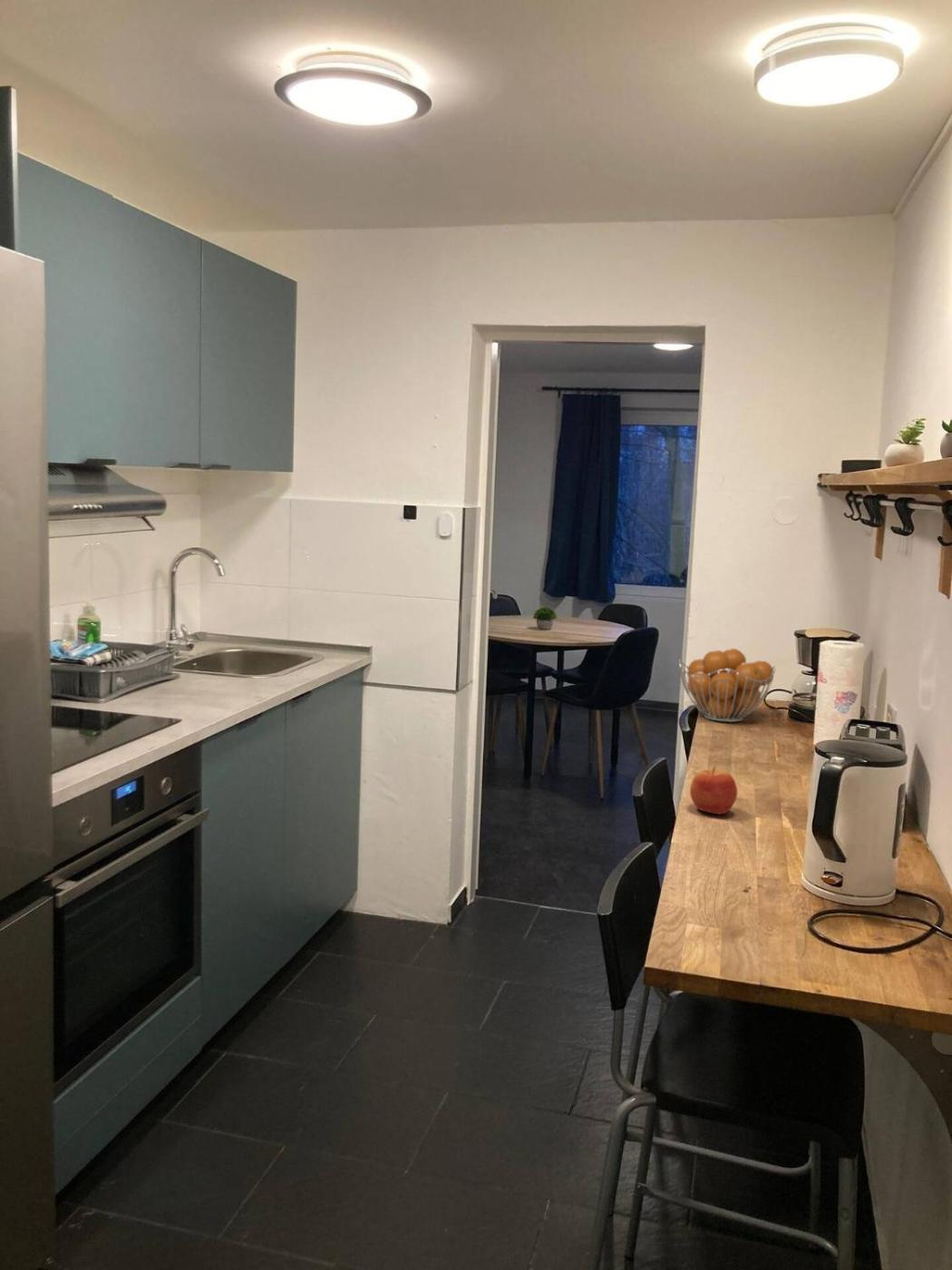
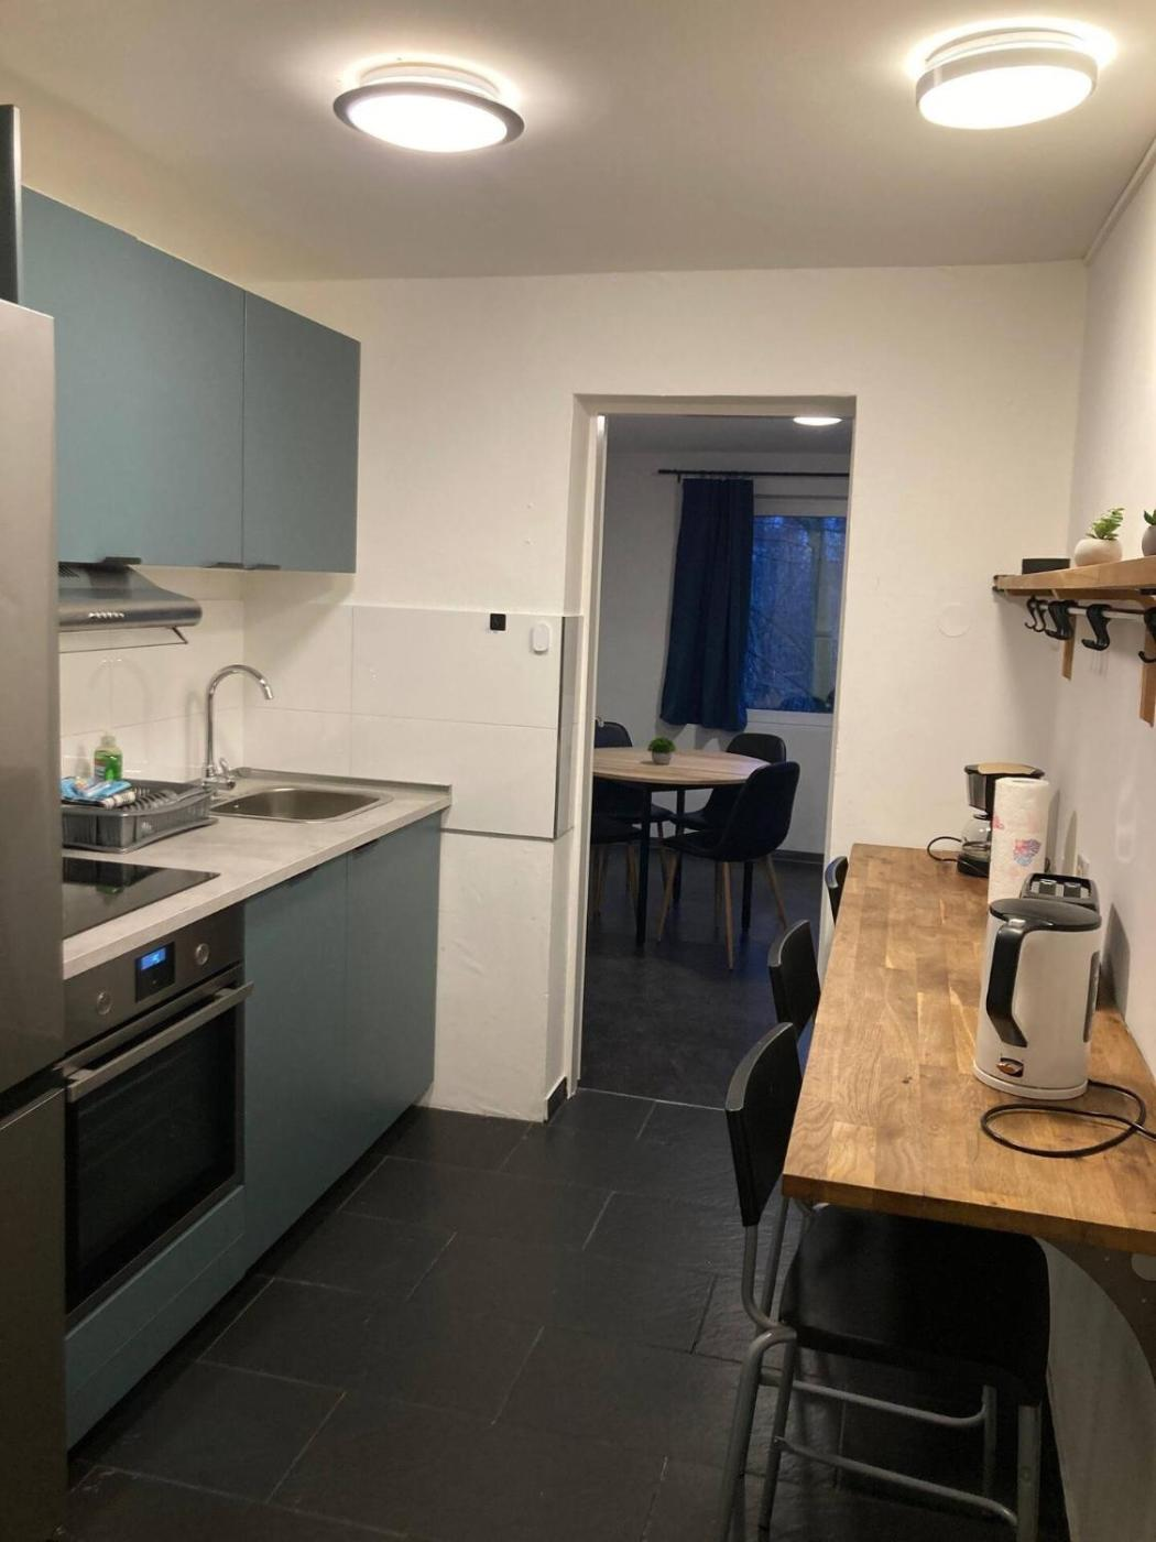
- fruit basket [678,648,777,723]
- apple [689,766,738,816]
